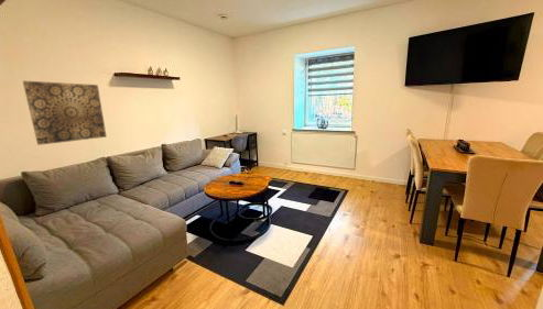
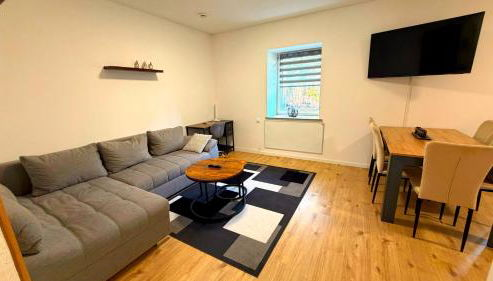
- wall art [22,80,108,146]
